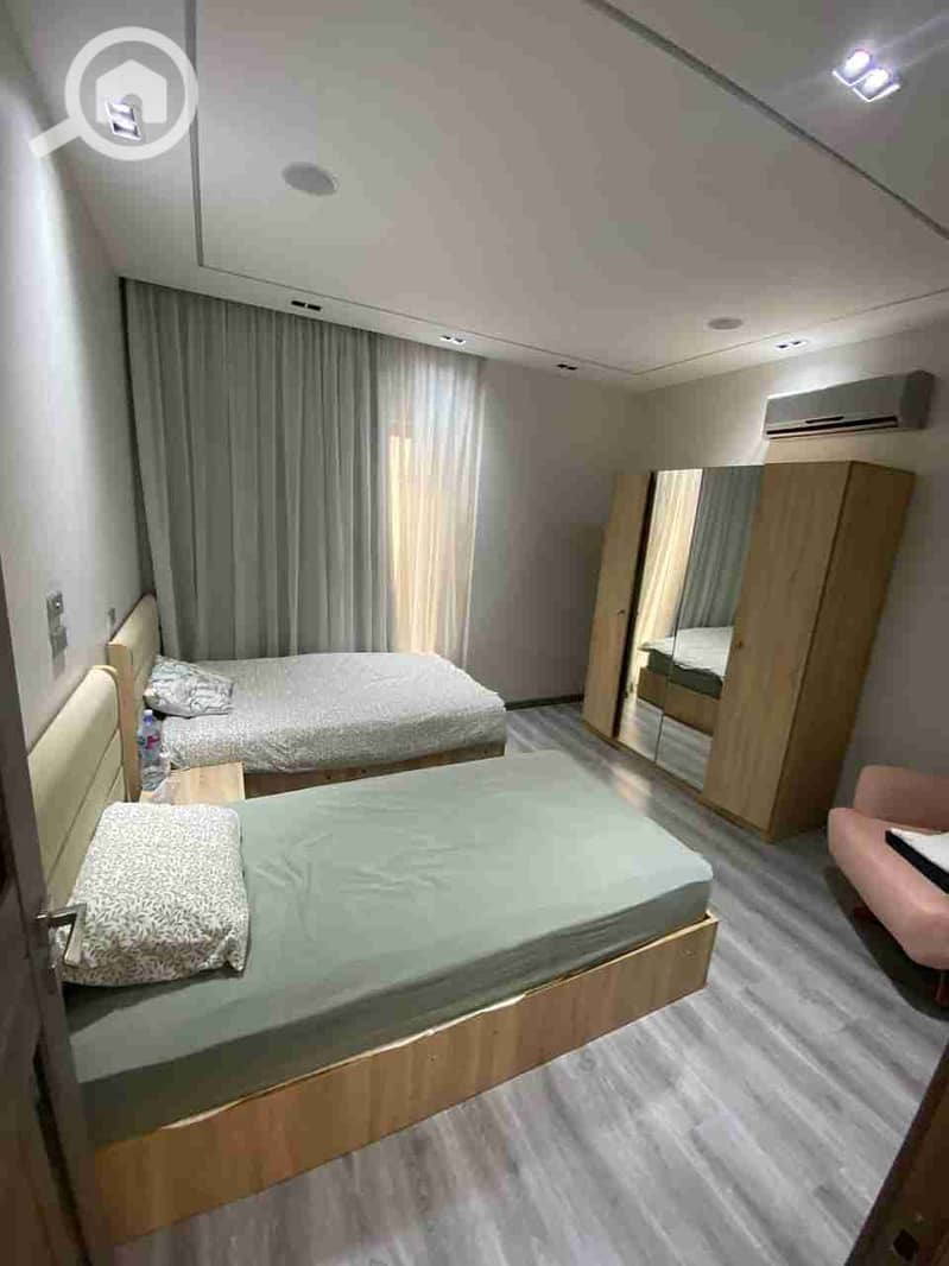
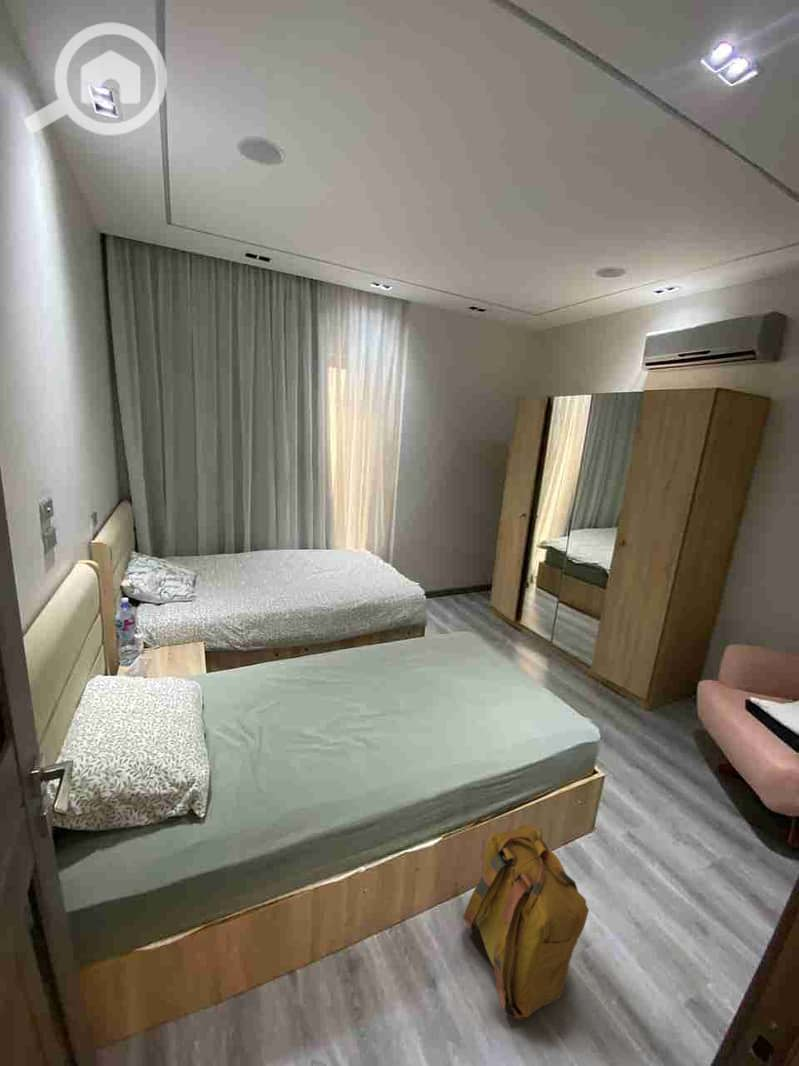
+ backpack [462,822,590,1021]
